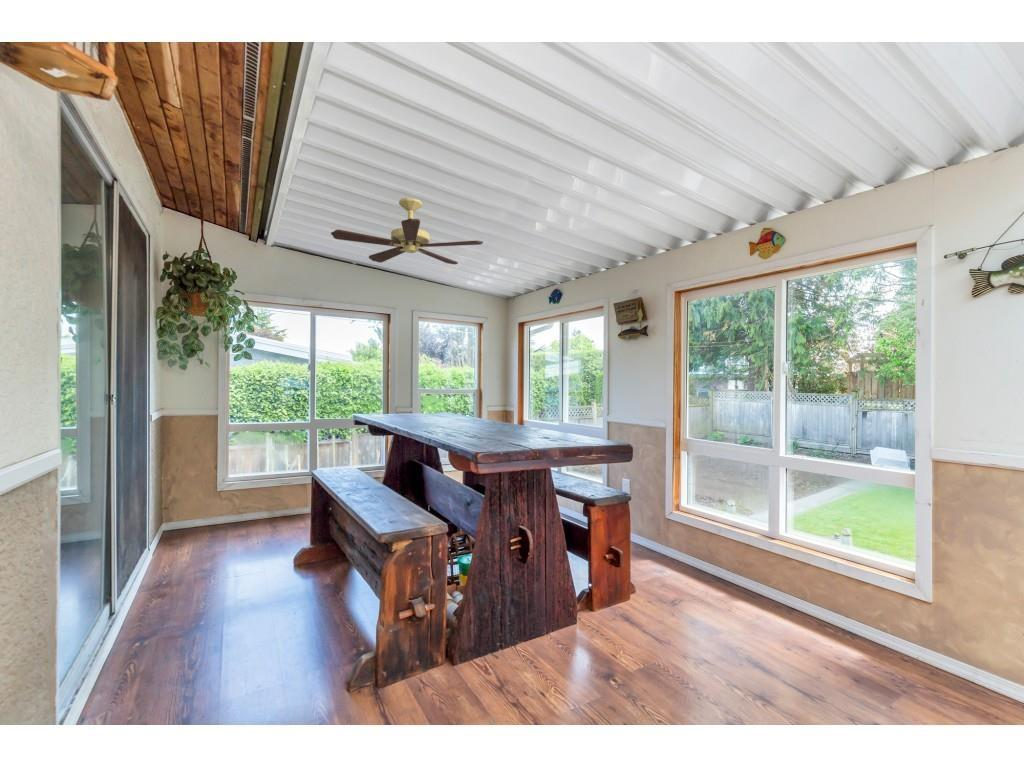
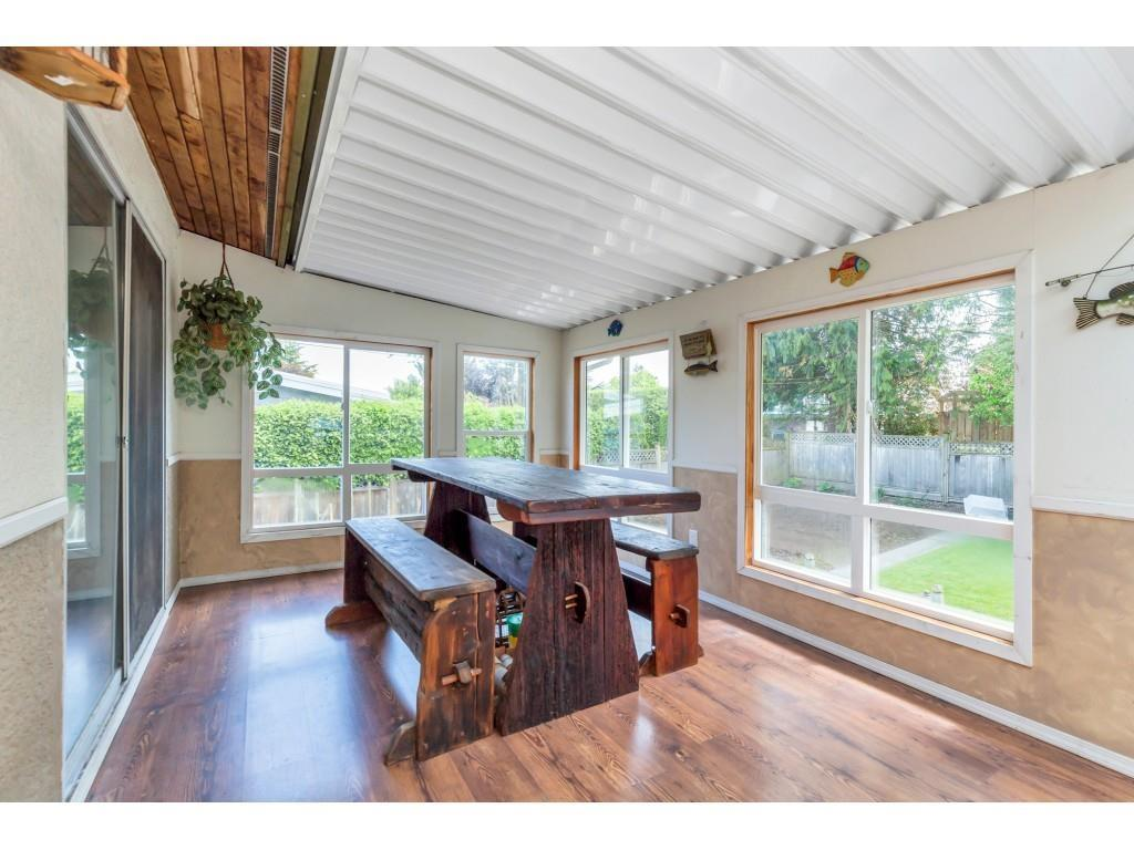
- ceiling fan [330,197,484,265]
